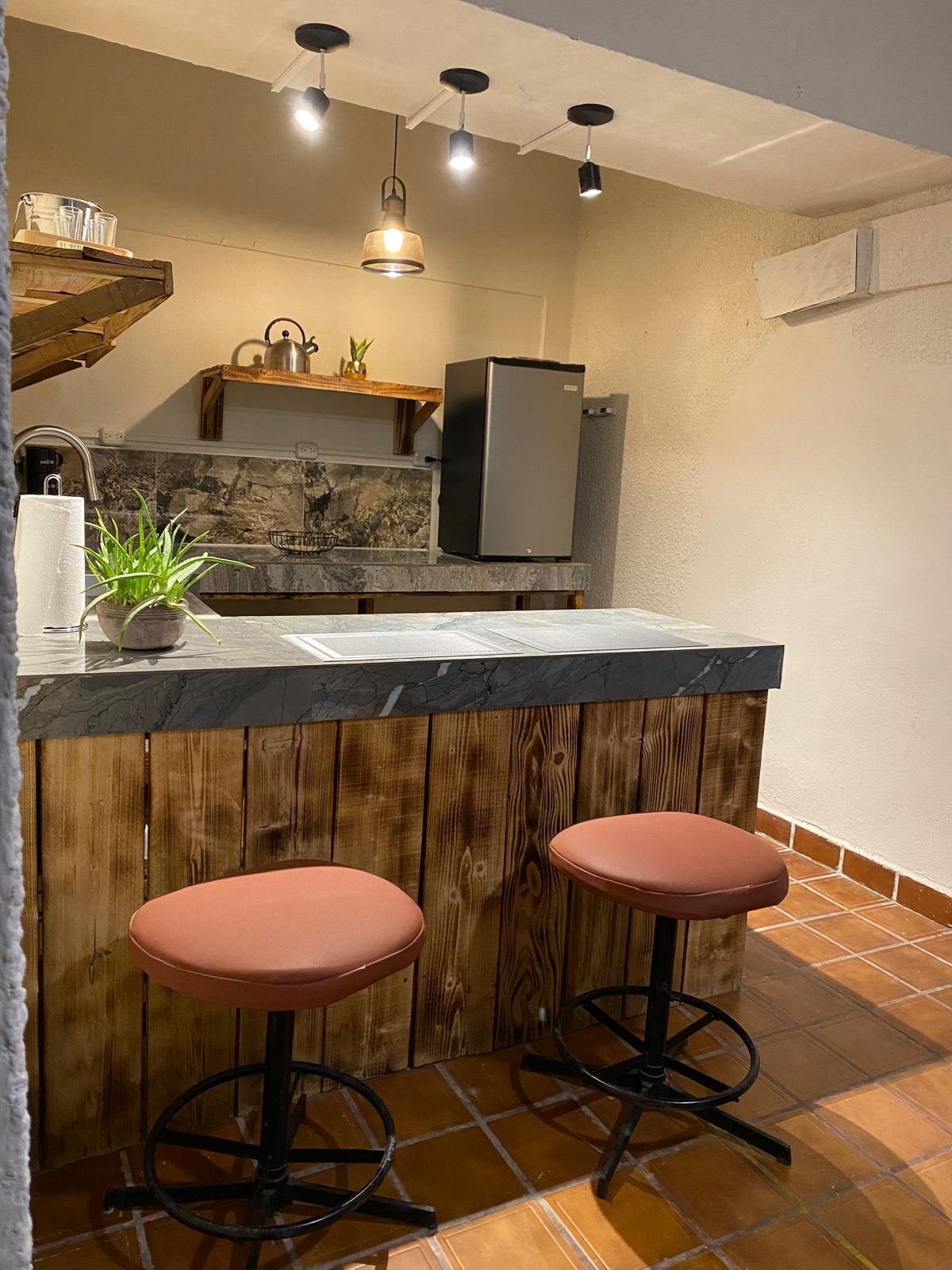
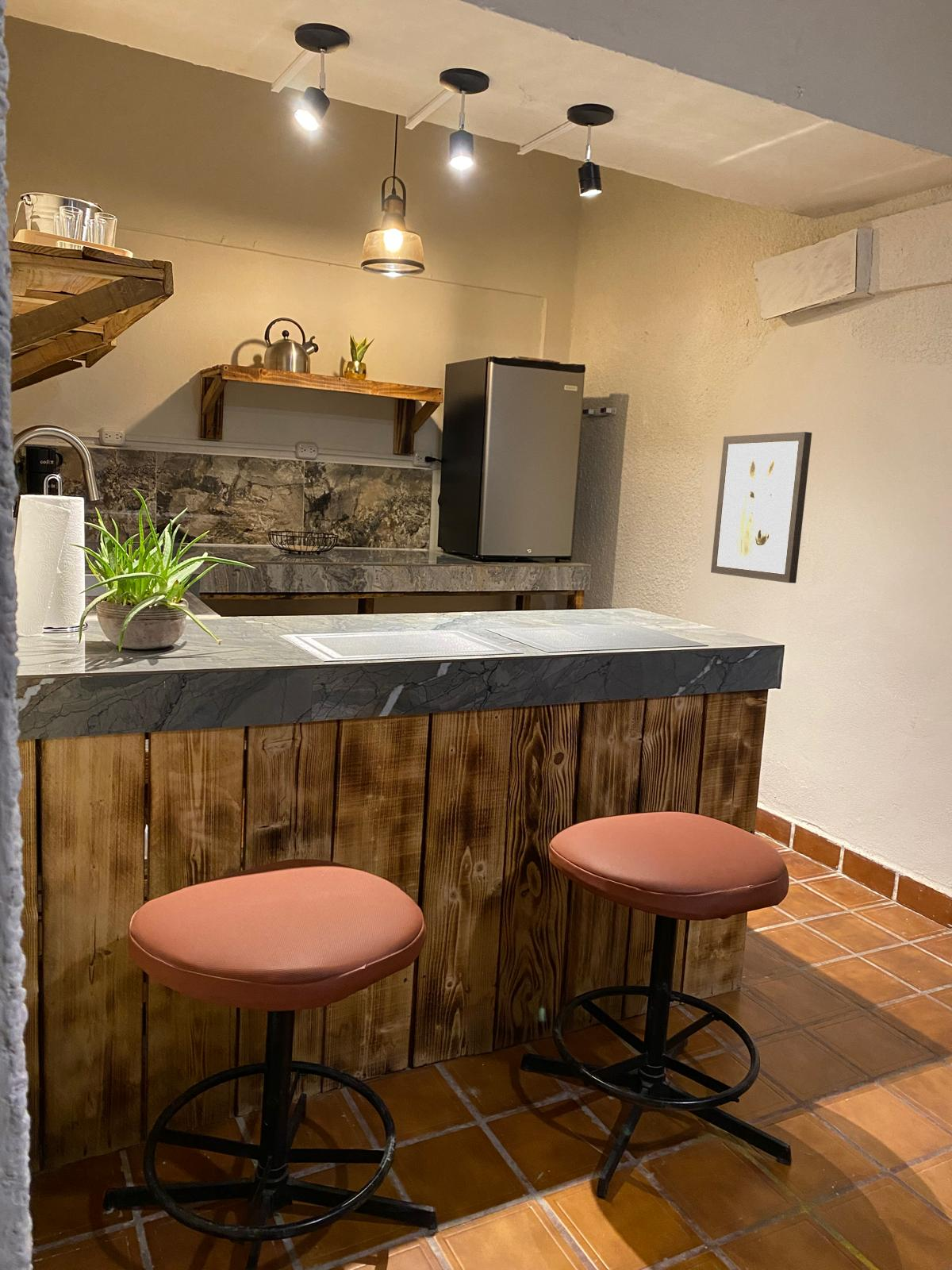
+ wall art [710,431,812,584]
